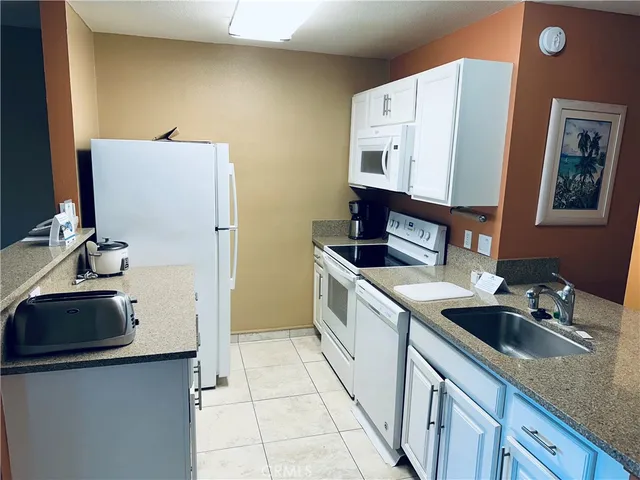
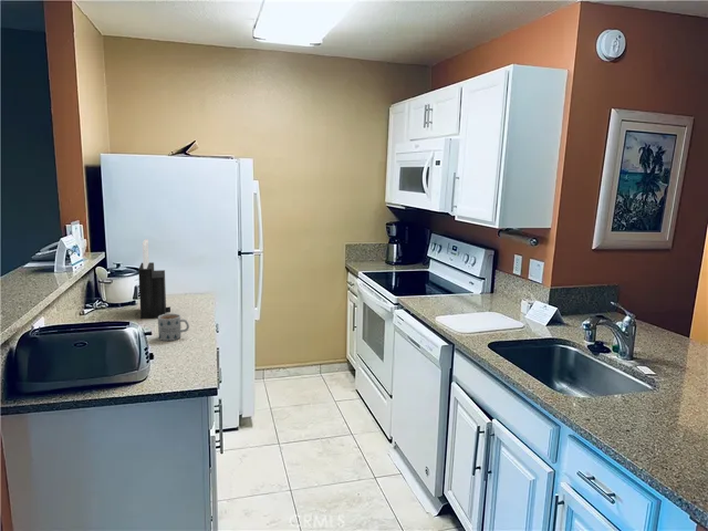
+ mug [157,313,190,342]
+ knife block [137,238,171,320]
